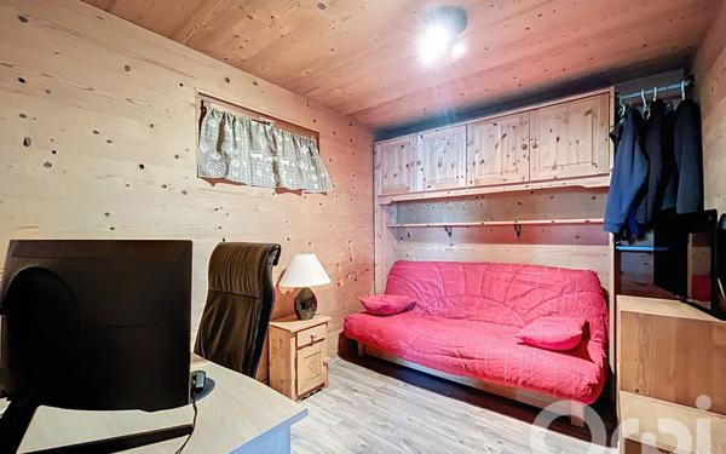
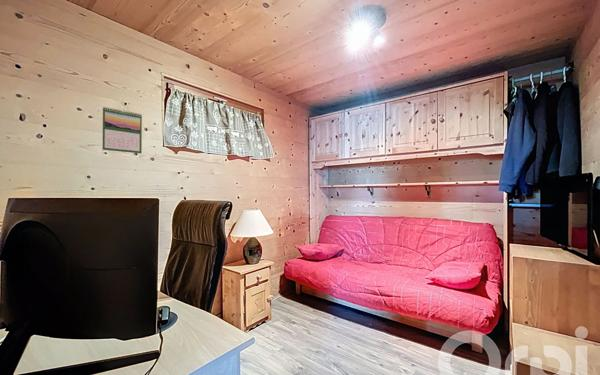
+ calendar [101,106,143,154]
